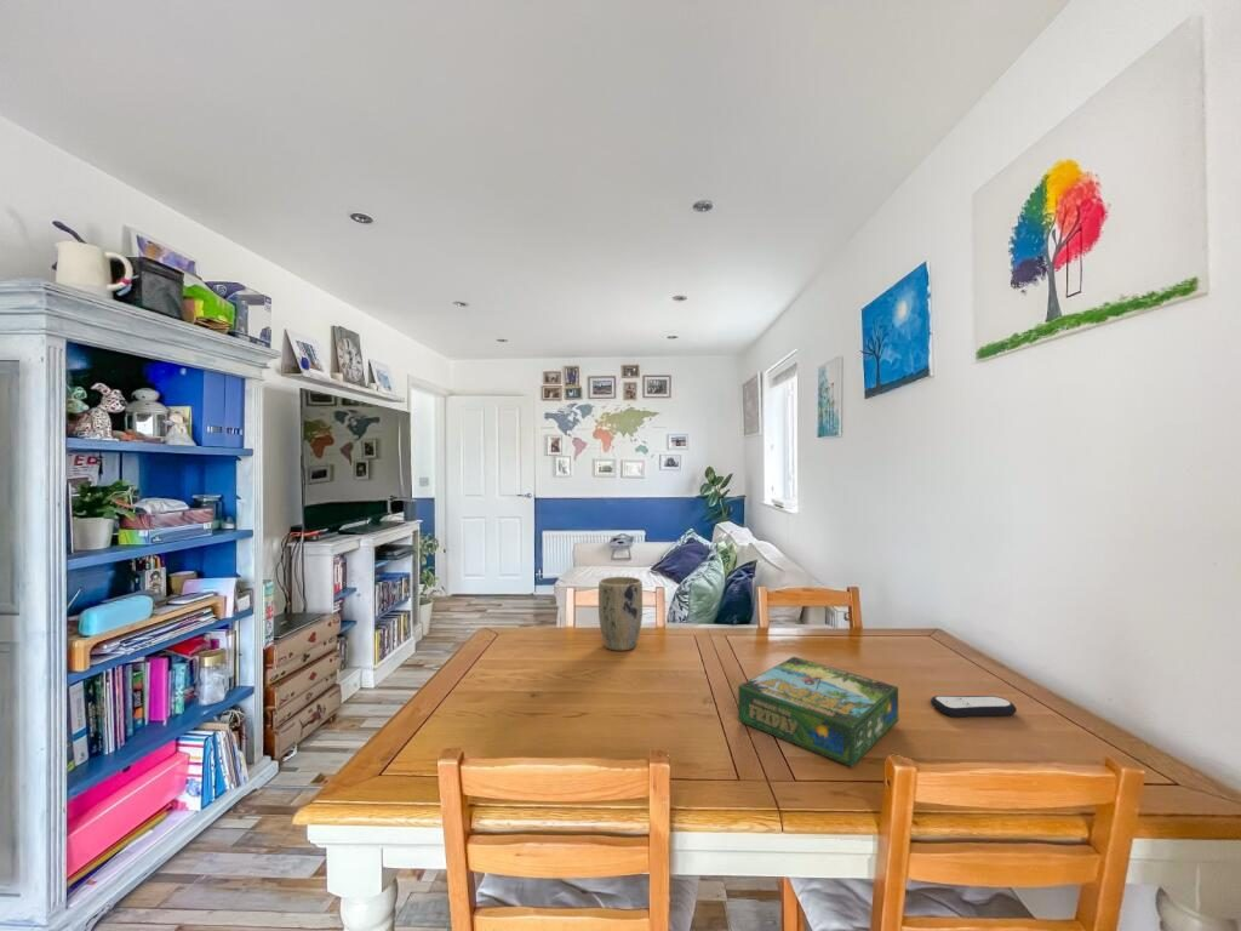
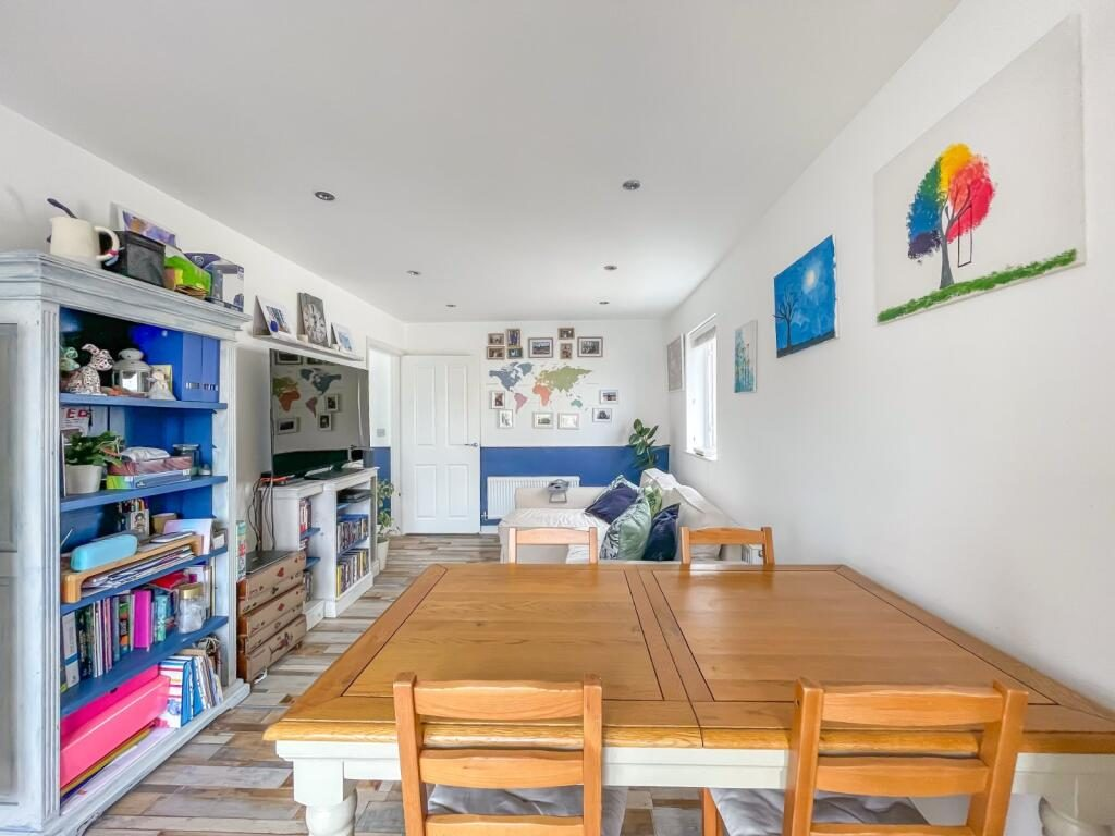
- plant pot [597,576,644,652]
- board game [737,656,900,769]
- remote control [930,695,1018,719]
